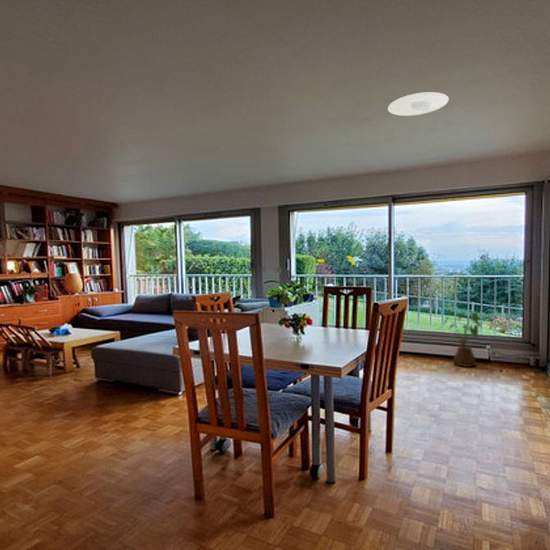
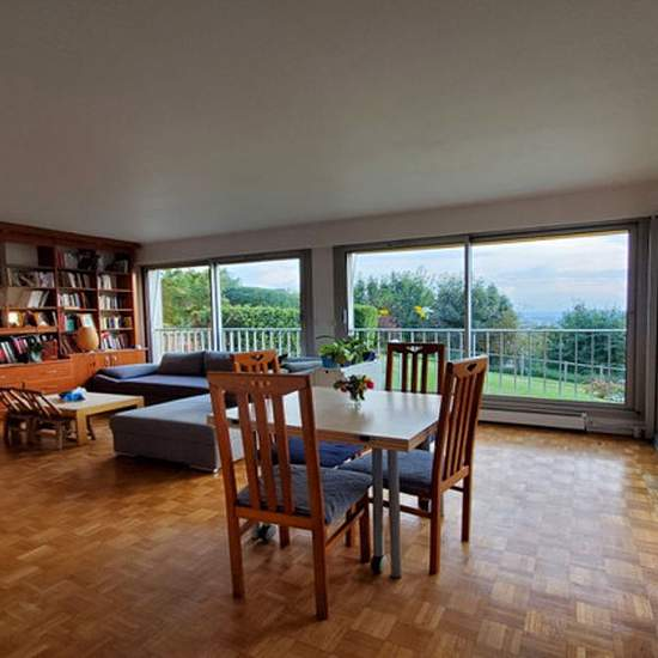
- house plant [443,310,495,368]
- recessed light [387,91,450,117]
